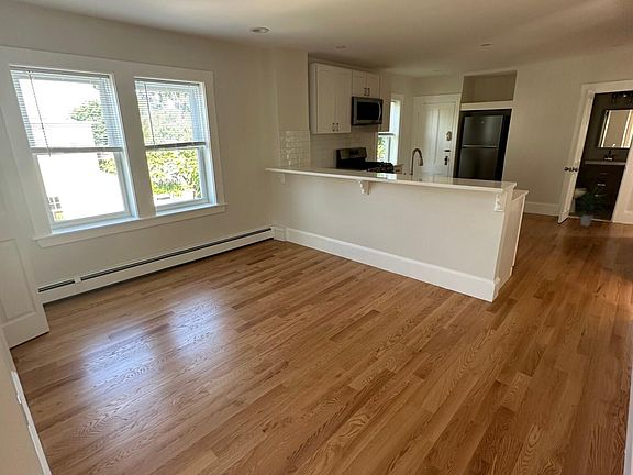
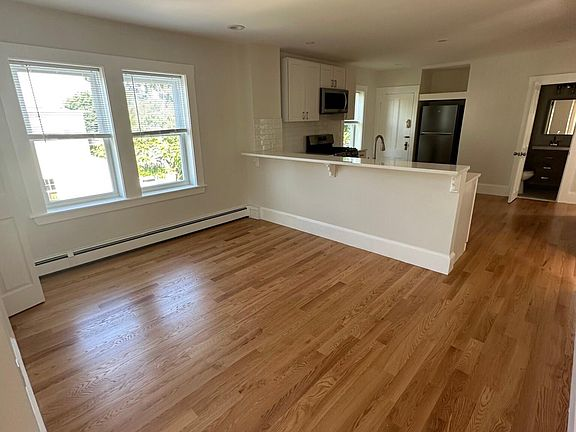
- indoor plant [570,186,607,228]
